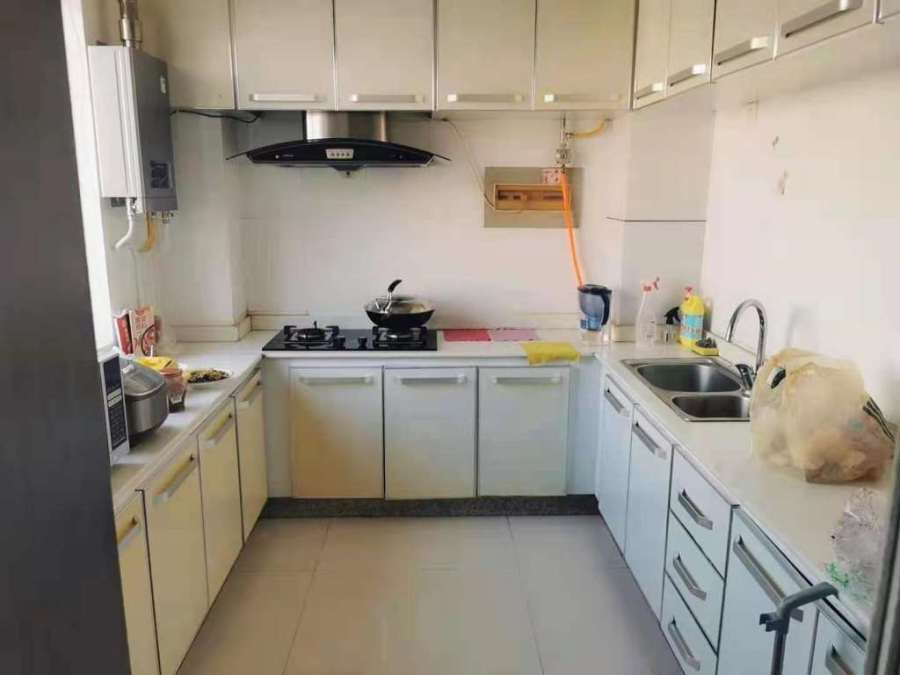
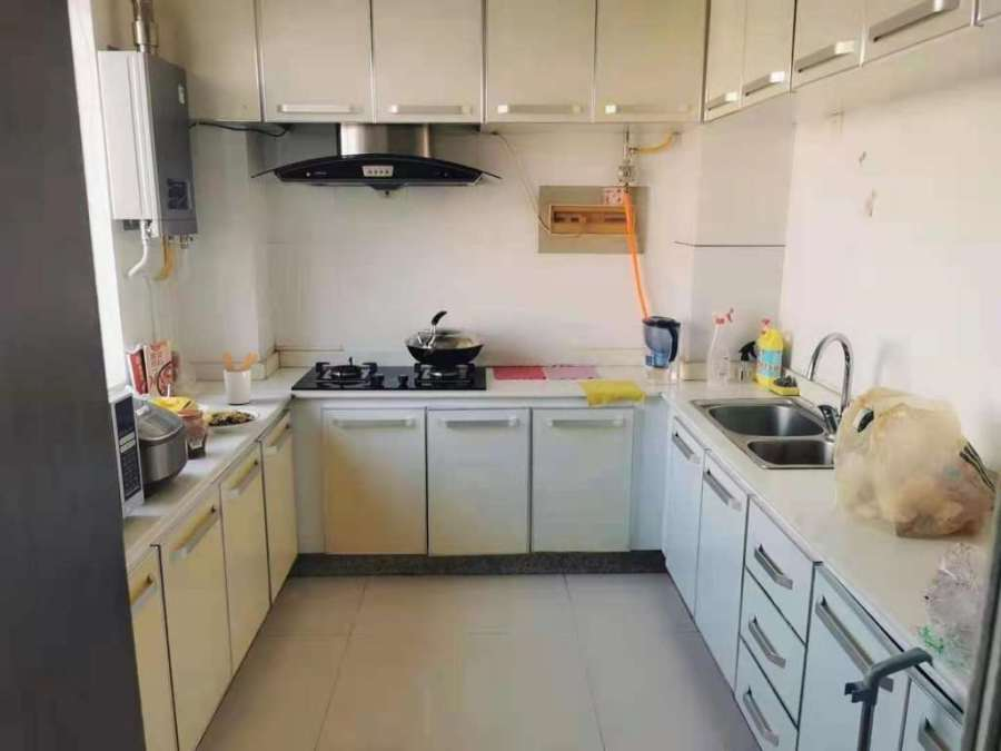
+ utensil holder [220,352,260,405]
